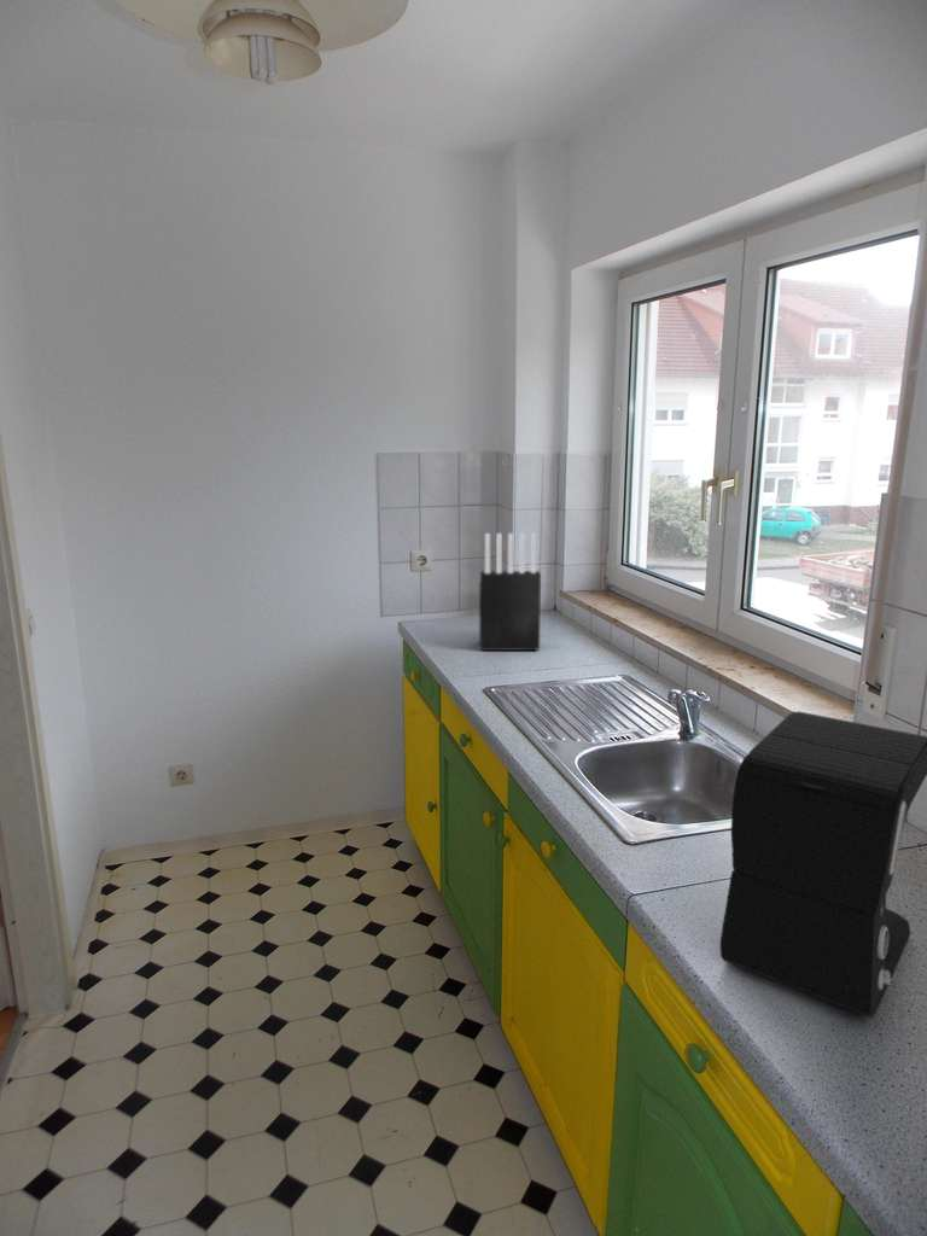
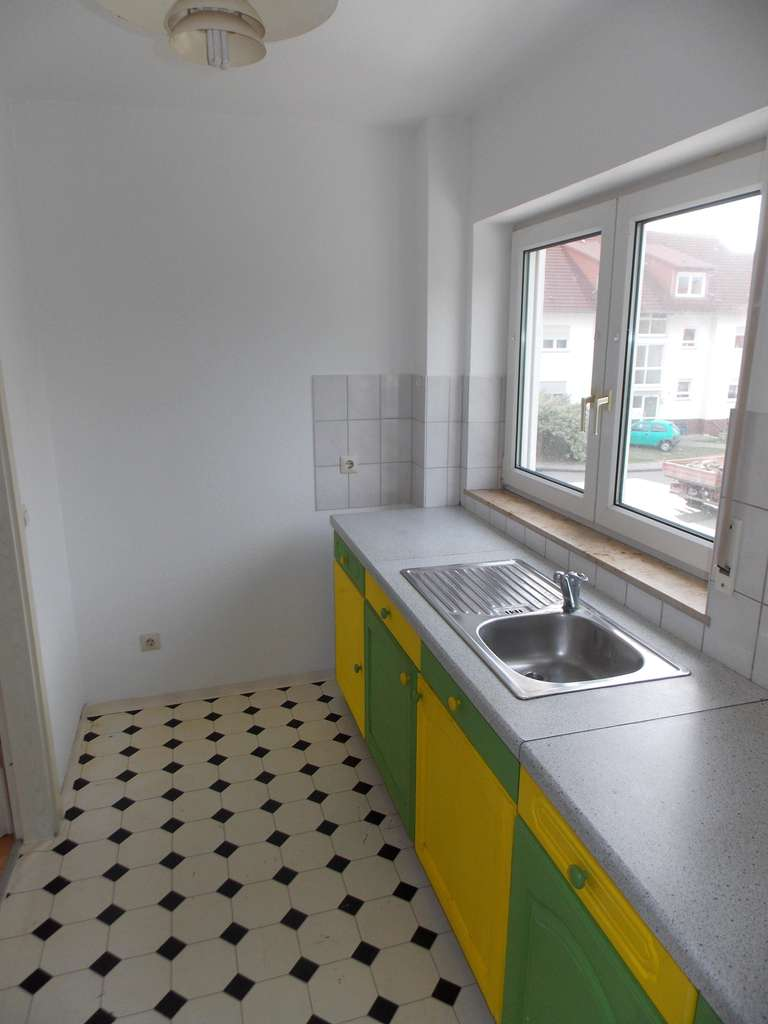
- knife block [478,532,542,652]
- coffee maker [719,710,927,1019]
